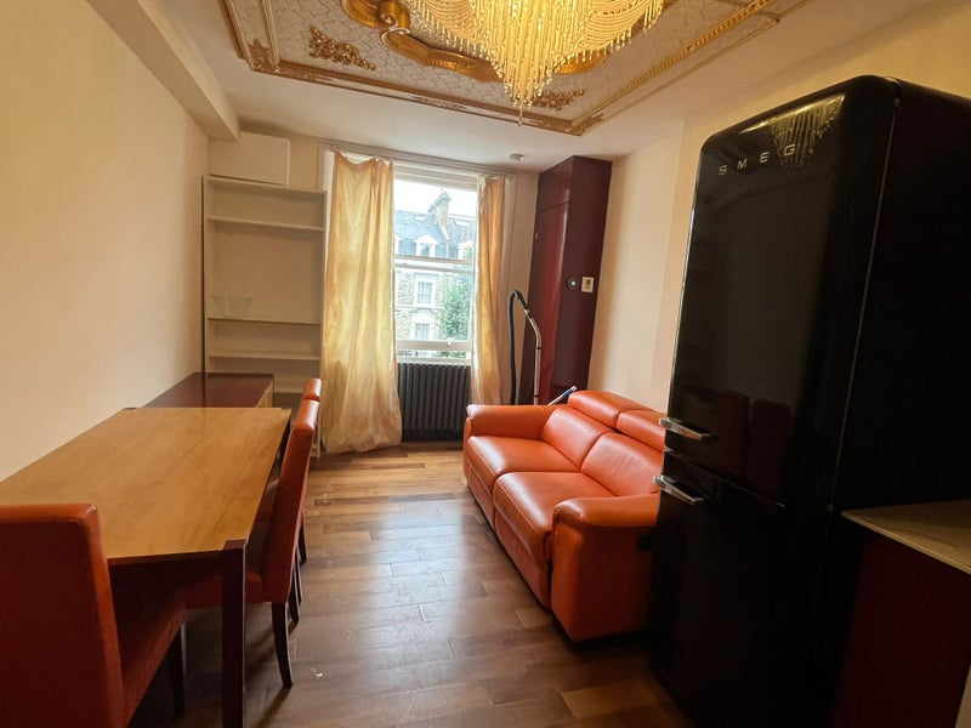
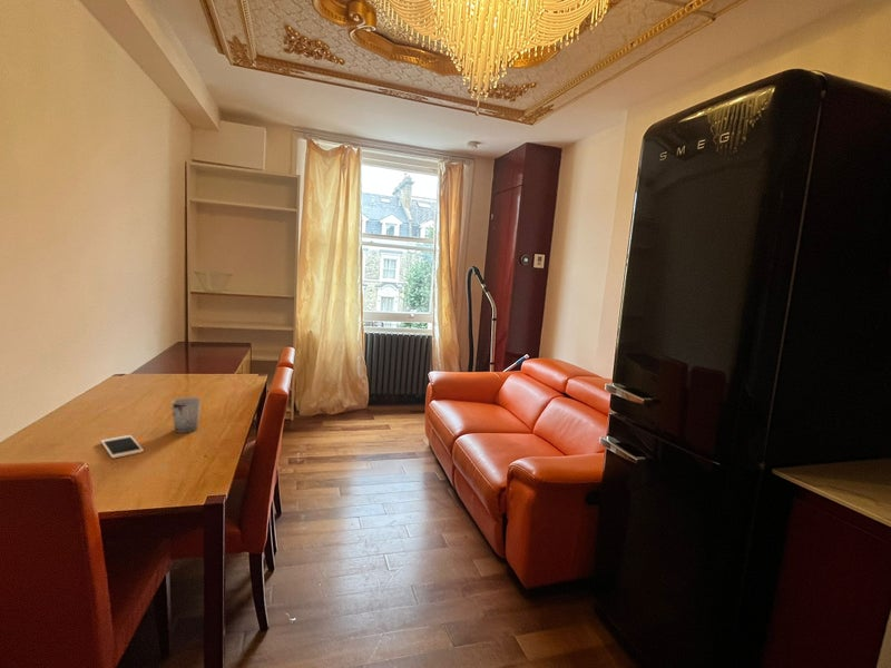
+ cell phone [100,434,145,460]
+ cup [170,396,202,434]
